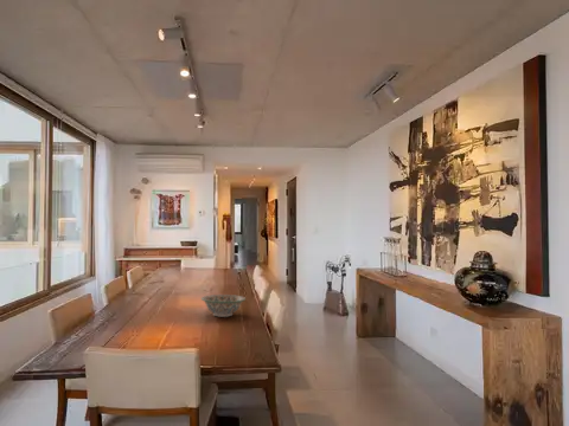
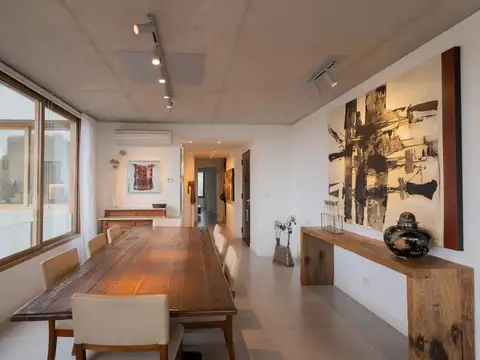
- decorative bowl [200,293,247,318]
